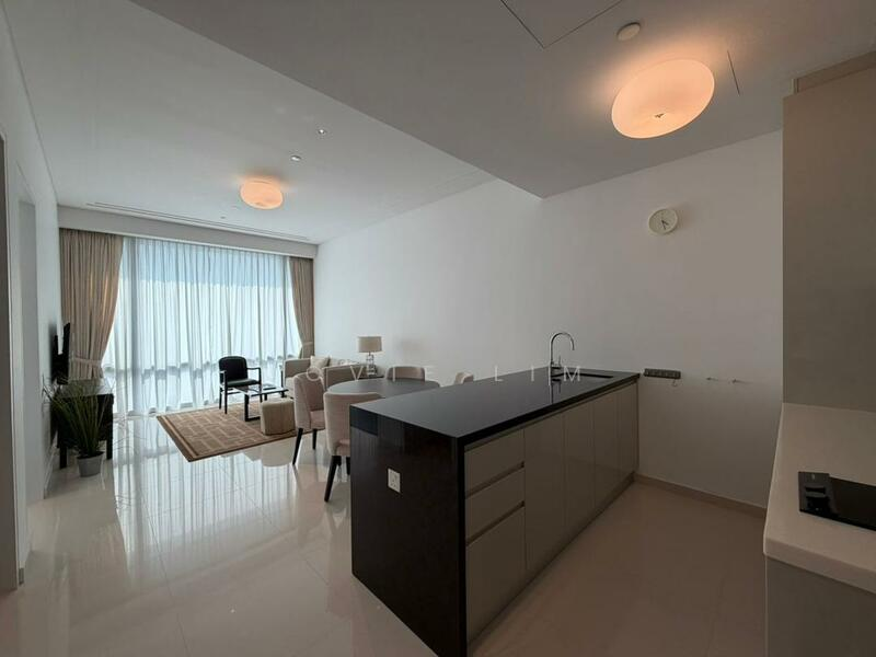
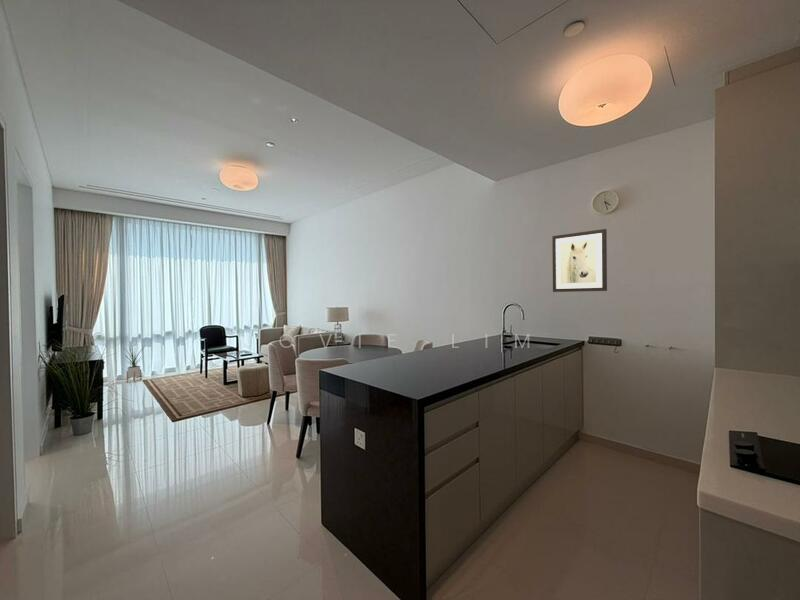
+ wall art [551,228,608,293]
+ house plant [122,343,146,383]
